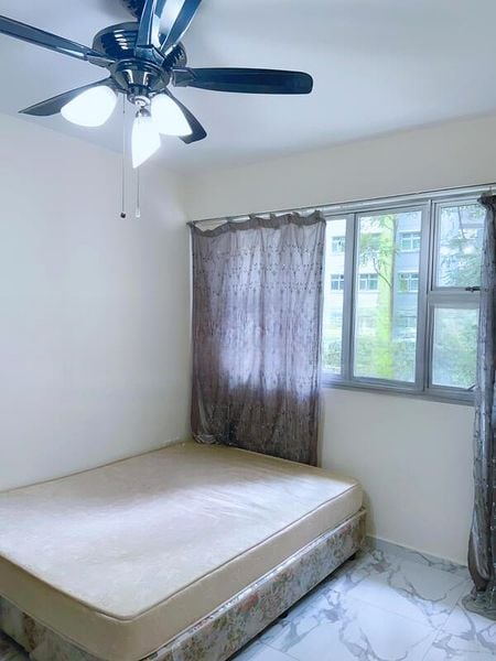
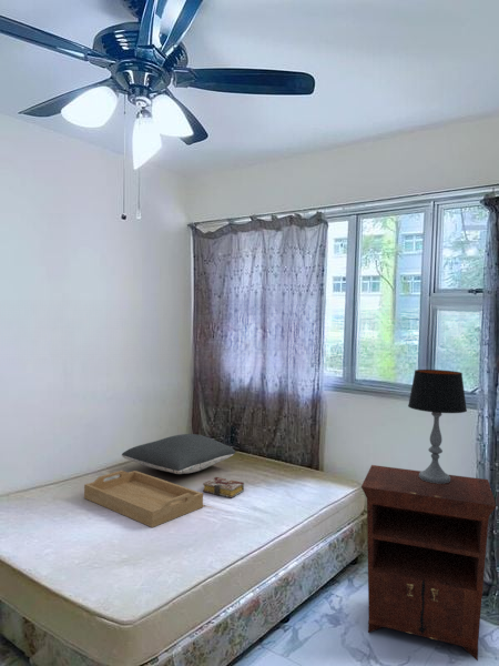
+ table lamp [407,369,468,484]
+ serving tray [83,470,204,528]
+ nightstand [360,464,497,662]
+ pillow [121,433,236,475]
+ book [202,476,245,498]
